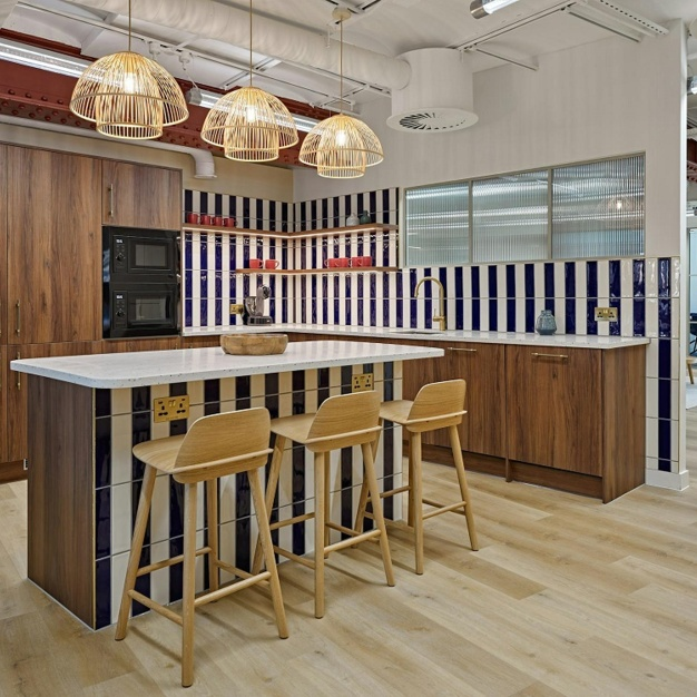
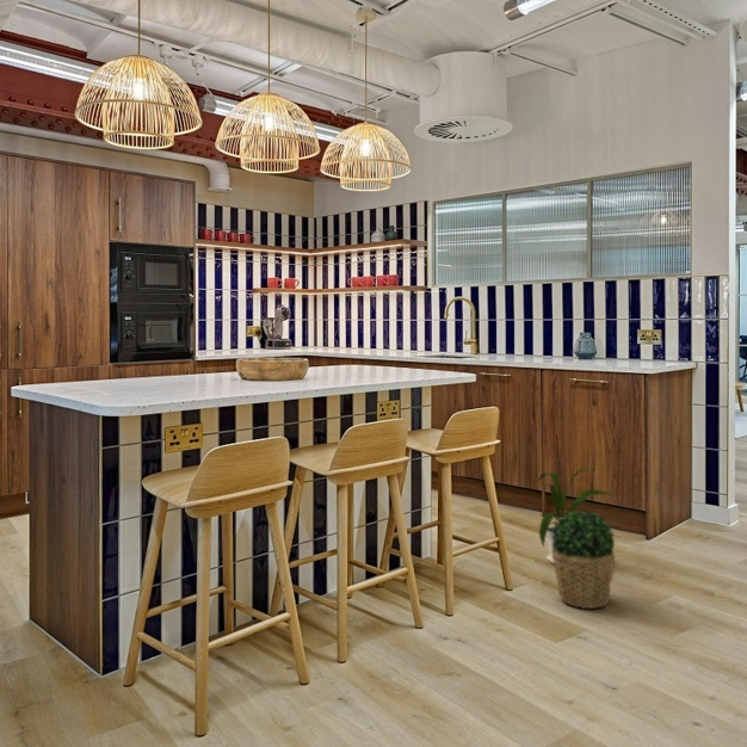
+ potted plant [551,508,616,610]
+ house plant [536,467,618,564]
